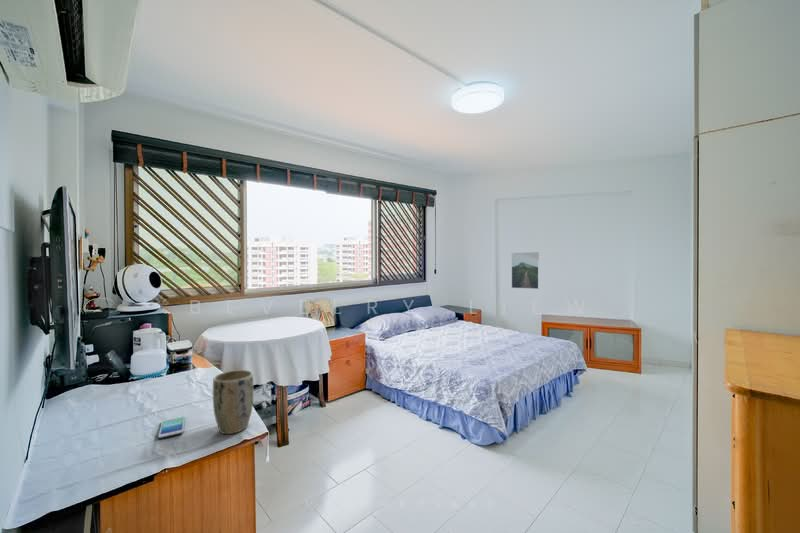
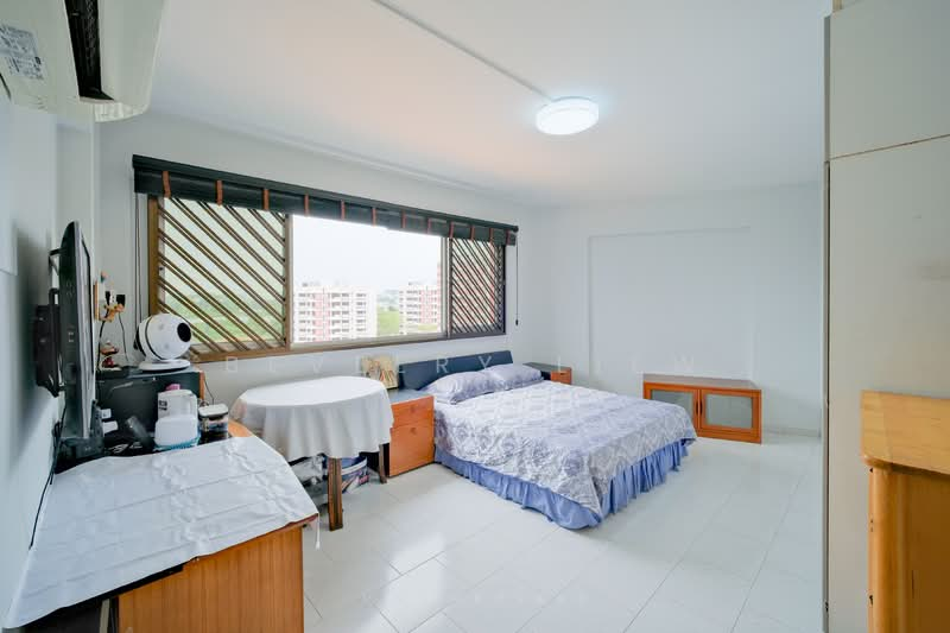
- plant pot [212,369,254,435]
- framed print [511,251,540,290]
- smartphone [157,415,186,440]
